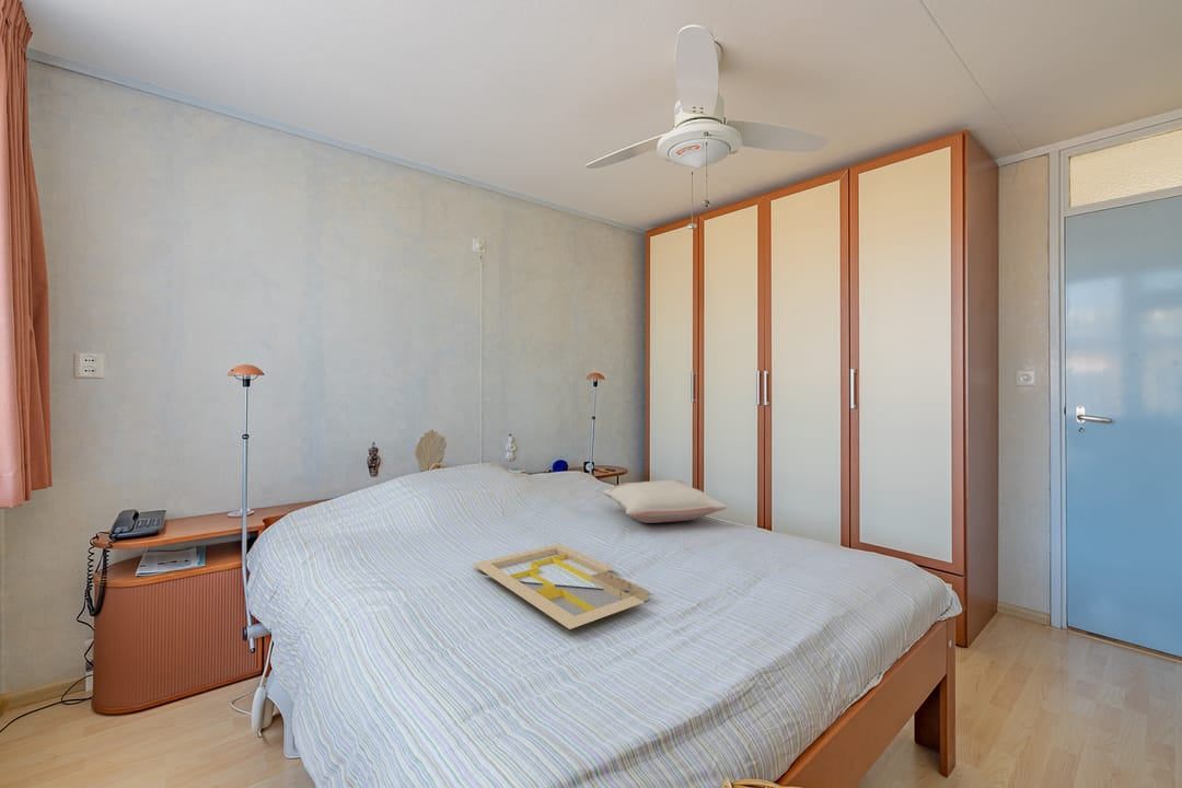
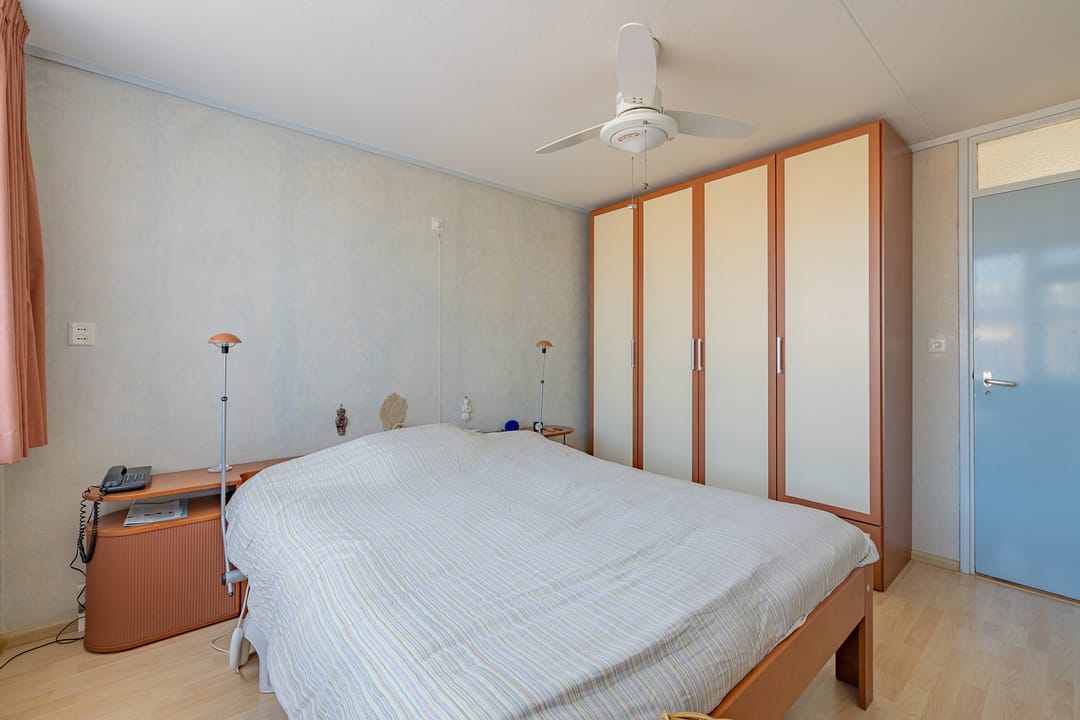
- serving tray [471,543,650,630]
- pillow [602,479,728,524]
